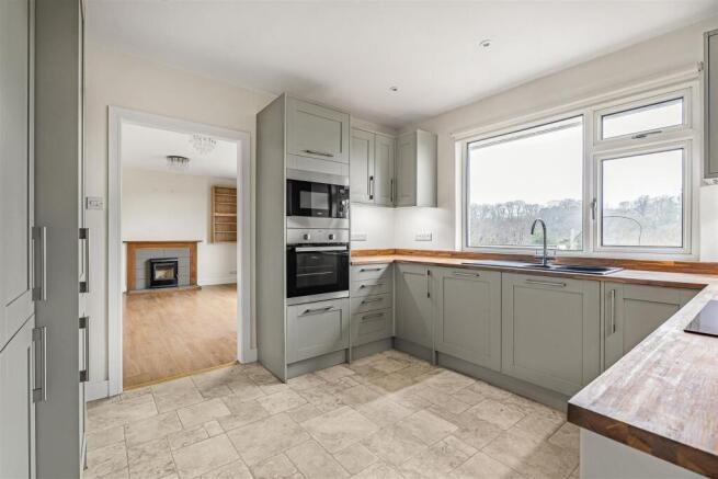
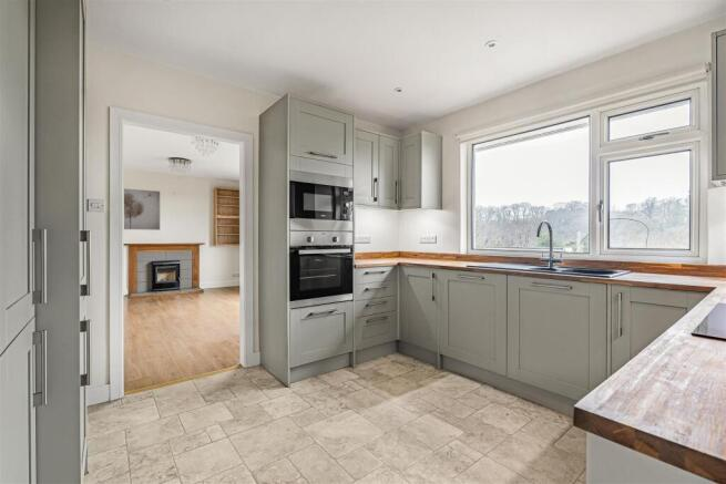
+ wall art [123,187,161,231]
